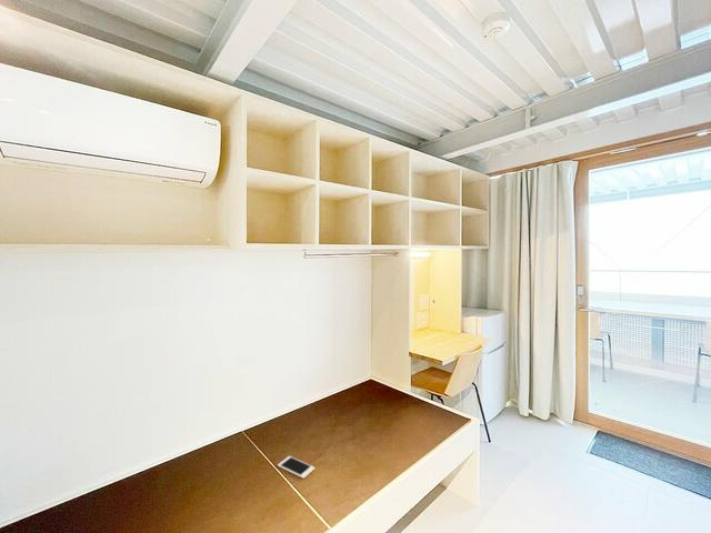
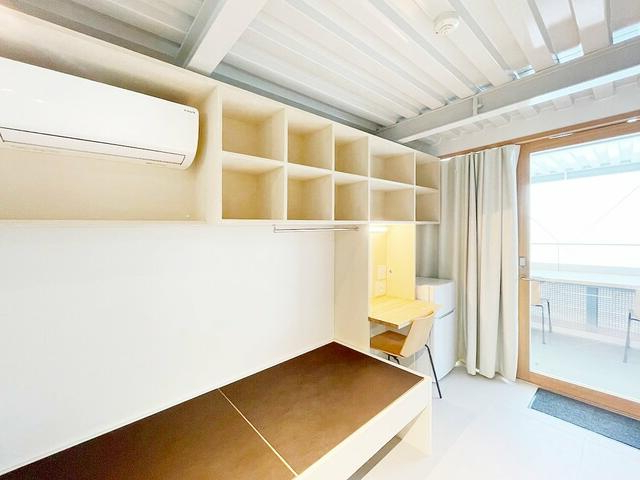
- cell phone [277,455,316,480]
